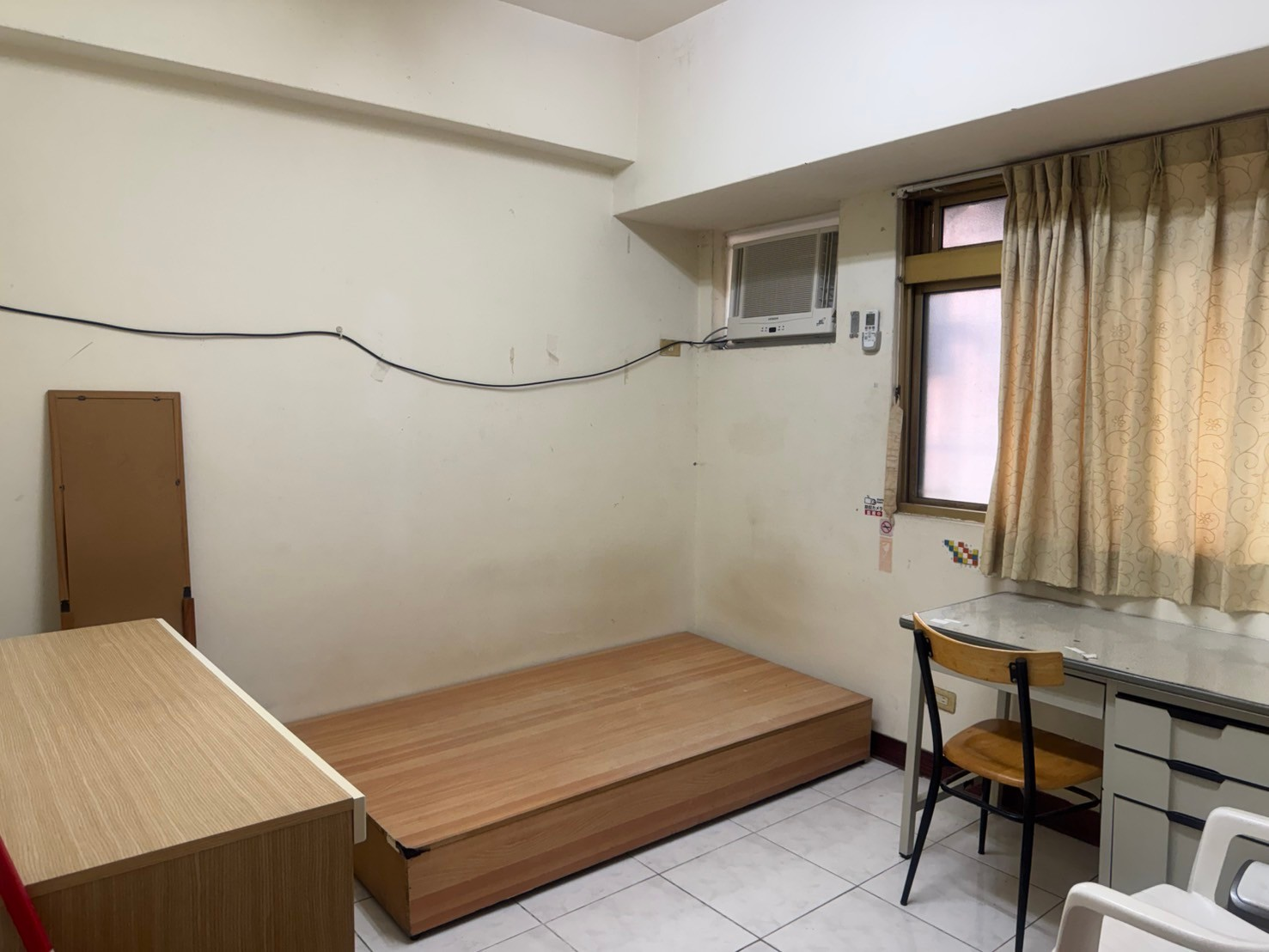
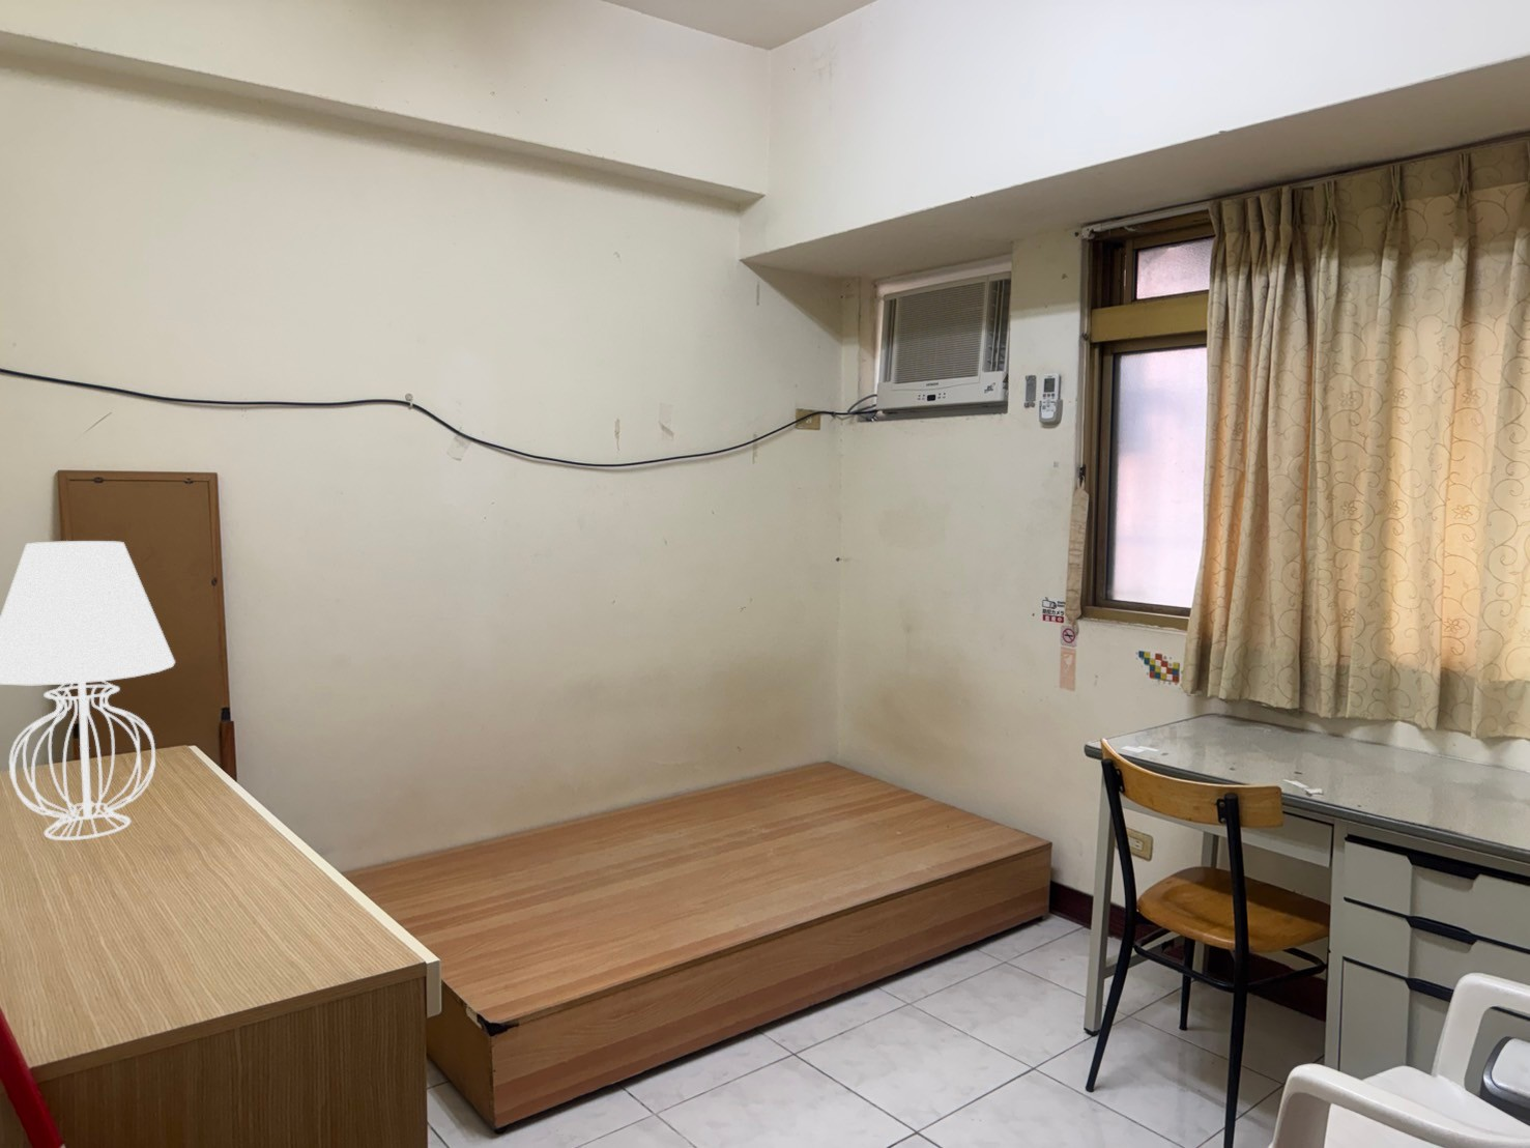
+ table lamp [0,540,176,842]
